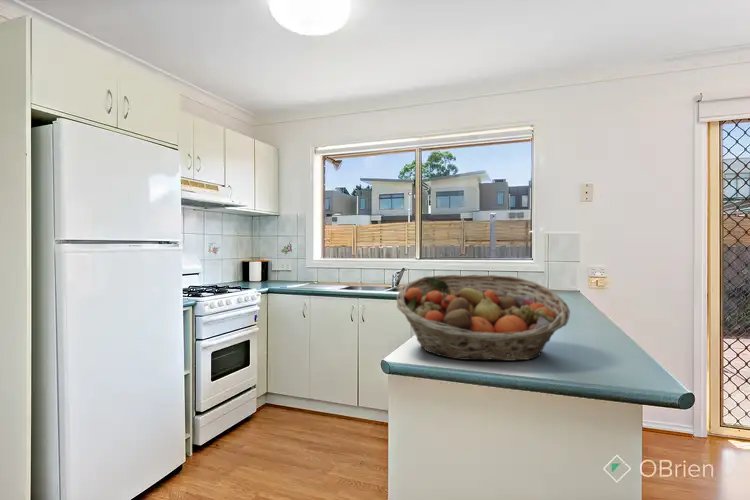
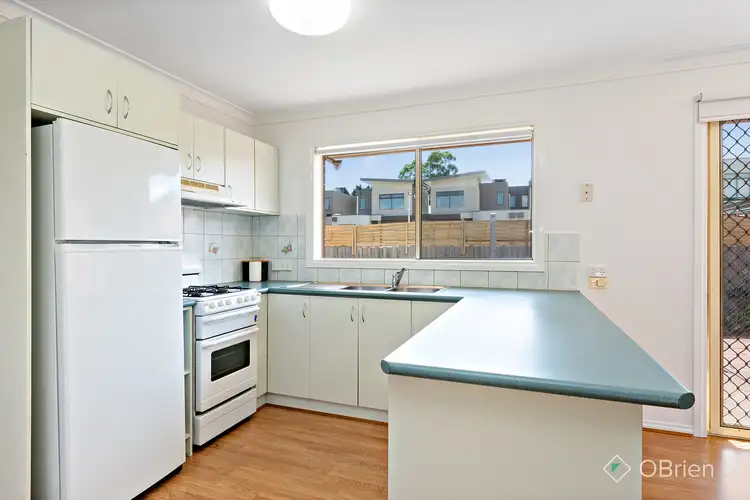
- fruit basket [396,274,571,362]
